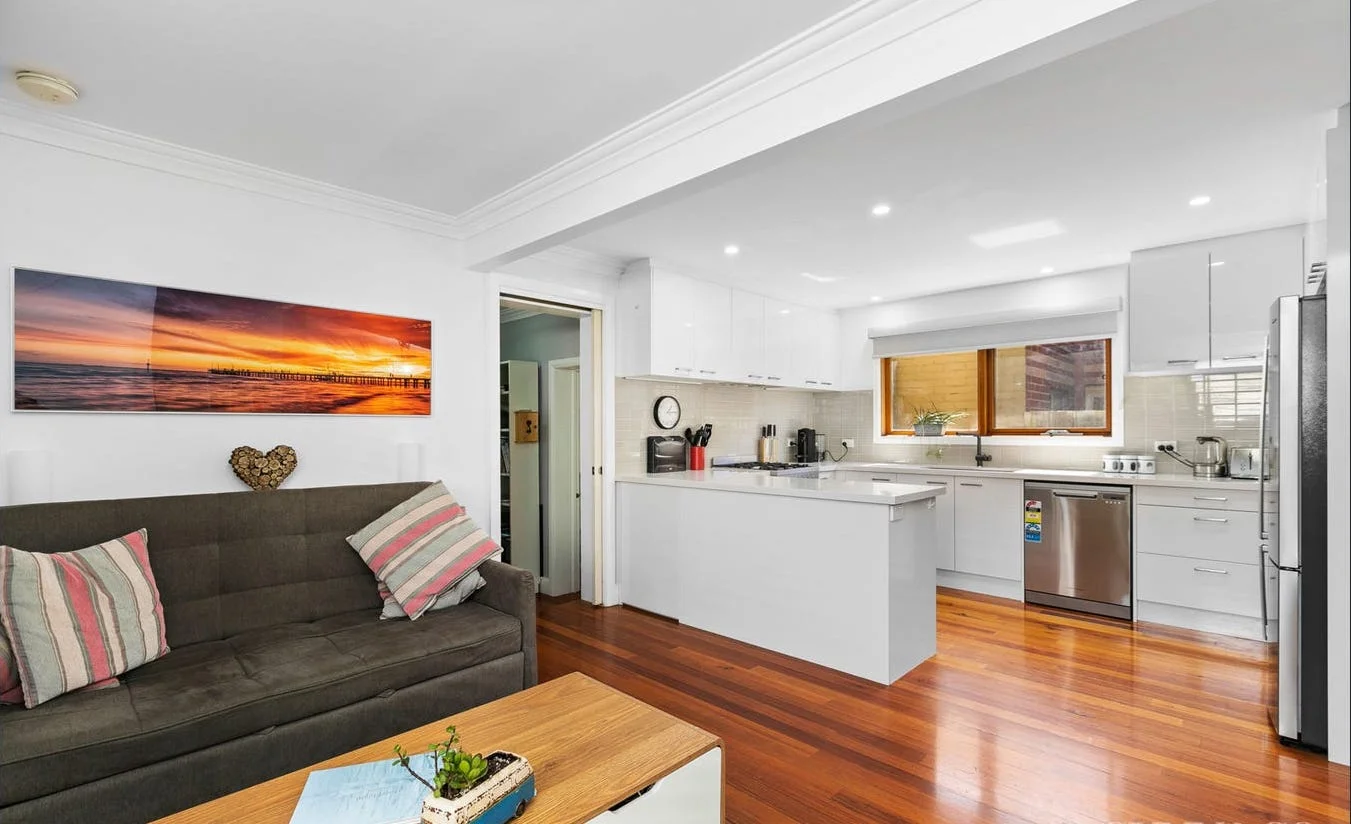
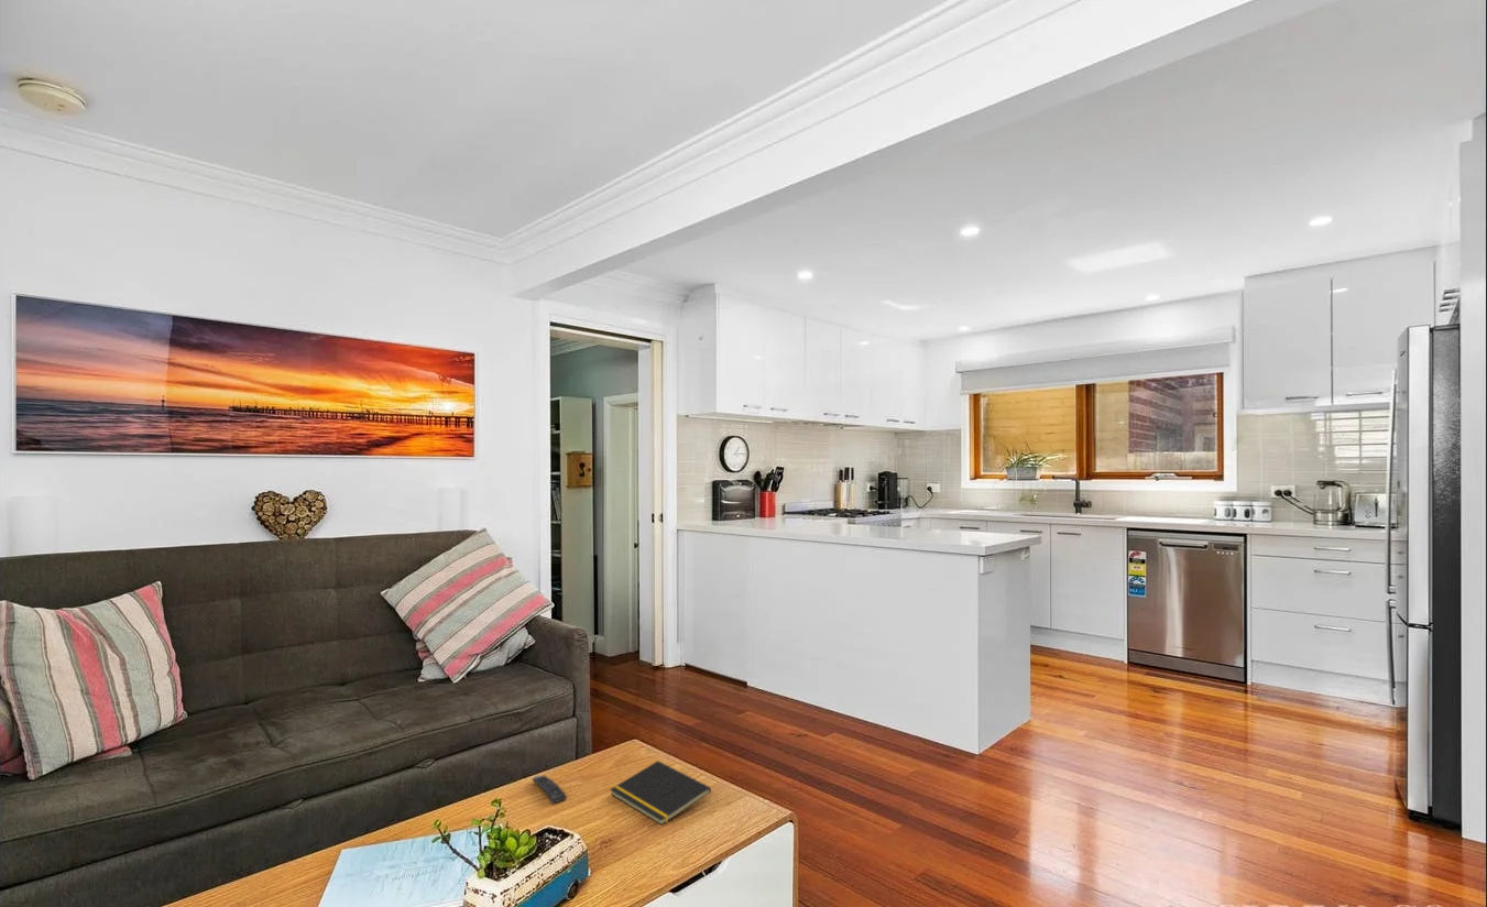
+ notepad [609,760,712,827]
+ remote control [531,775,568,805]
